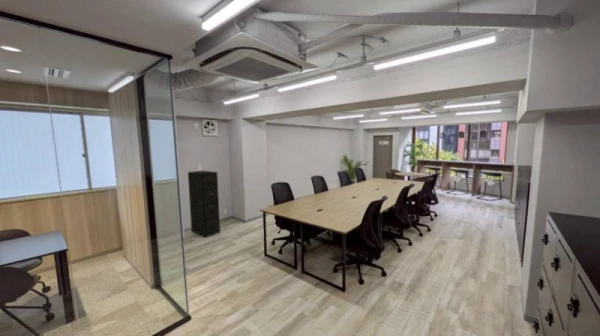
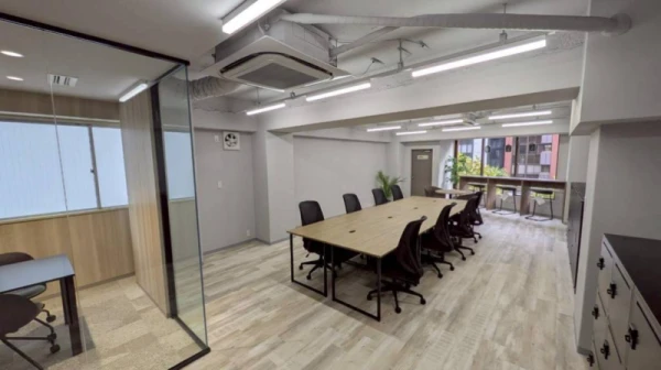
- filing cabinet [187,170,221,238]
